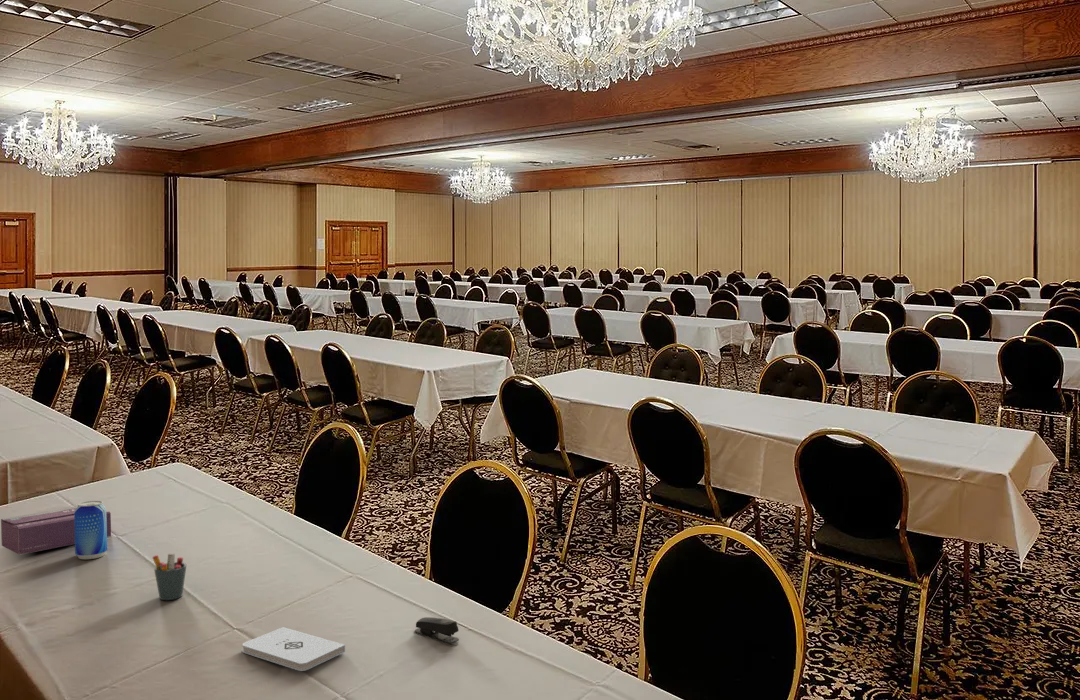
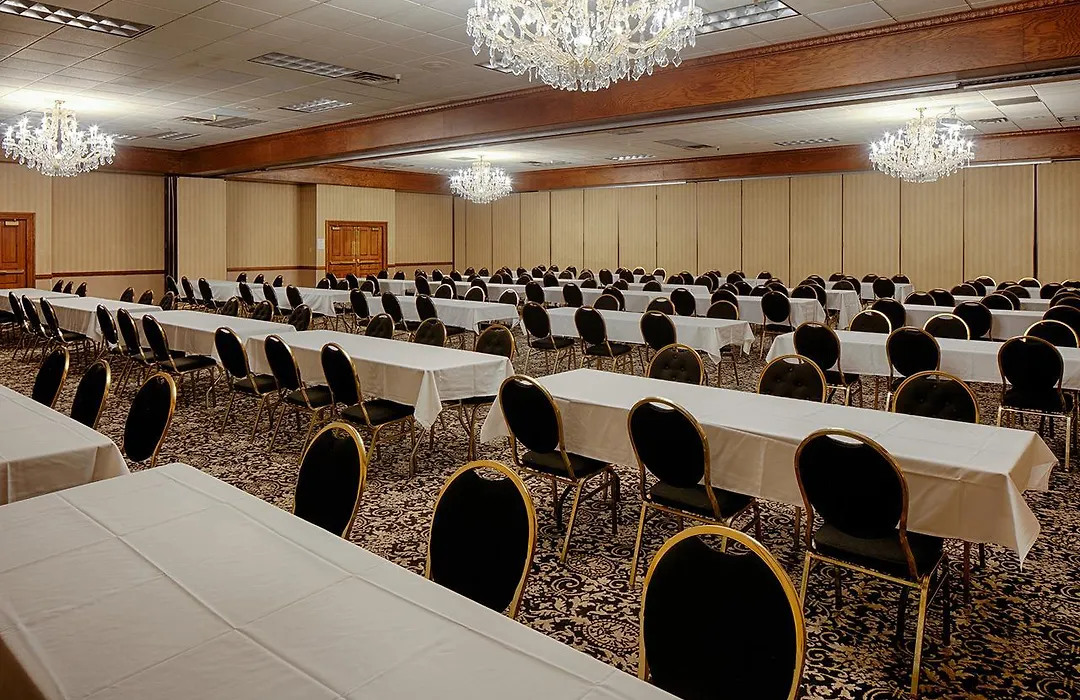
- stapler [414,616,460,645]
- tissue box [0,505,112,556]
- beer can [74,500,108,560]
- pen holder [152,553,187,601]
- notepad [241,626,346,672]
